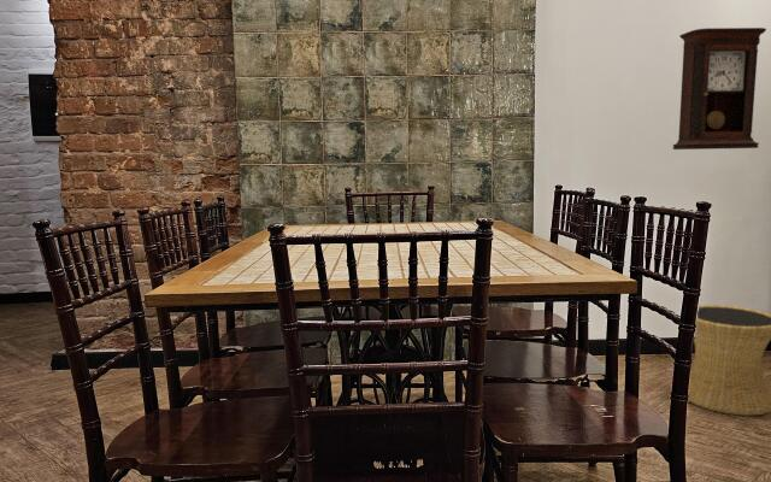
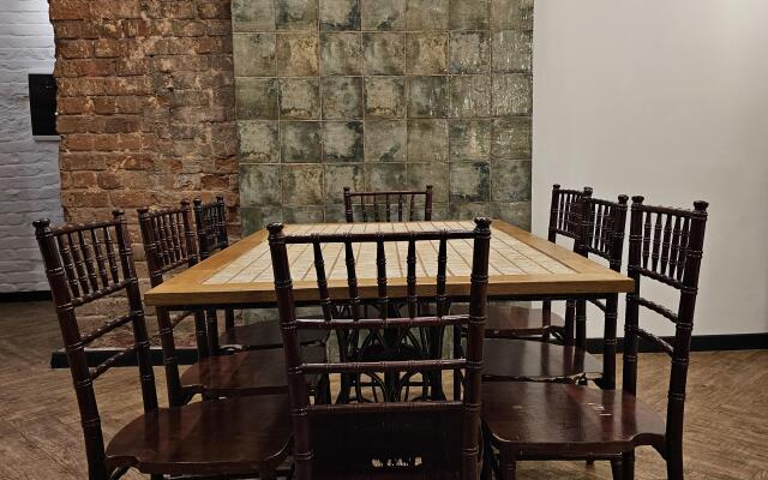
- pendulum clock [672,27,767,151]
- side table [688,304,771,417]
